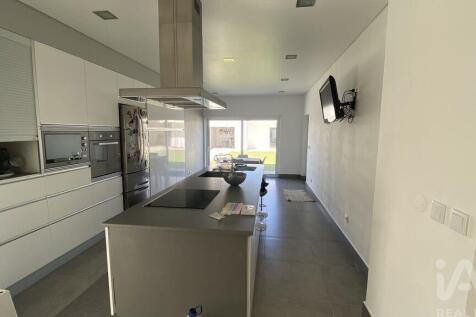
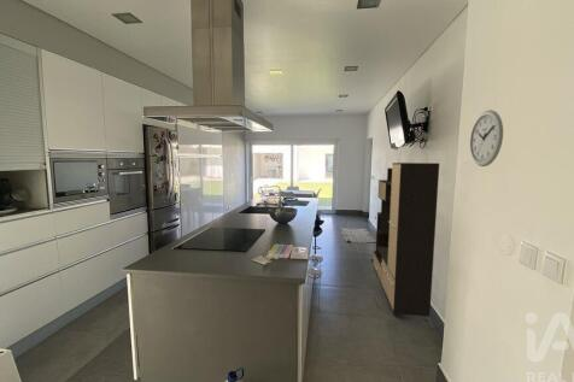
+ wall clock [469,108,504,168]
+ media console [370,161,440,318]
